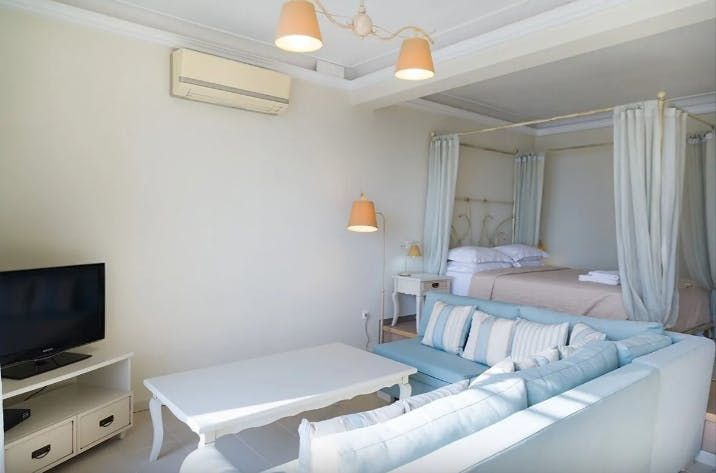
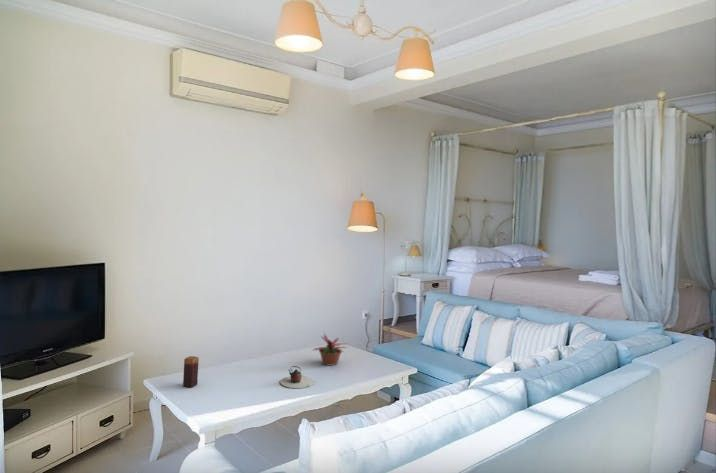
+ candle [182,355,200,388]
+ teapot [279,365,316,389]
+ potted plant [311,332,350,366]
